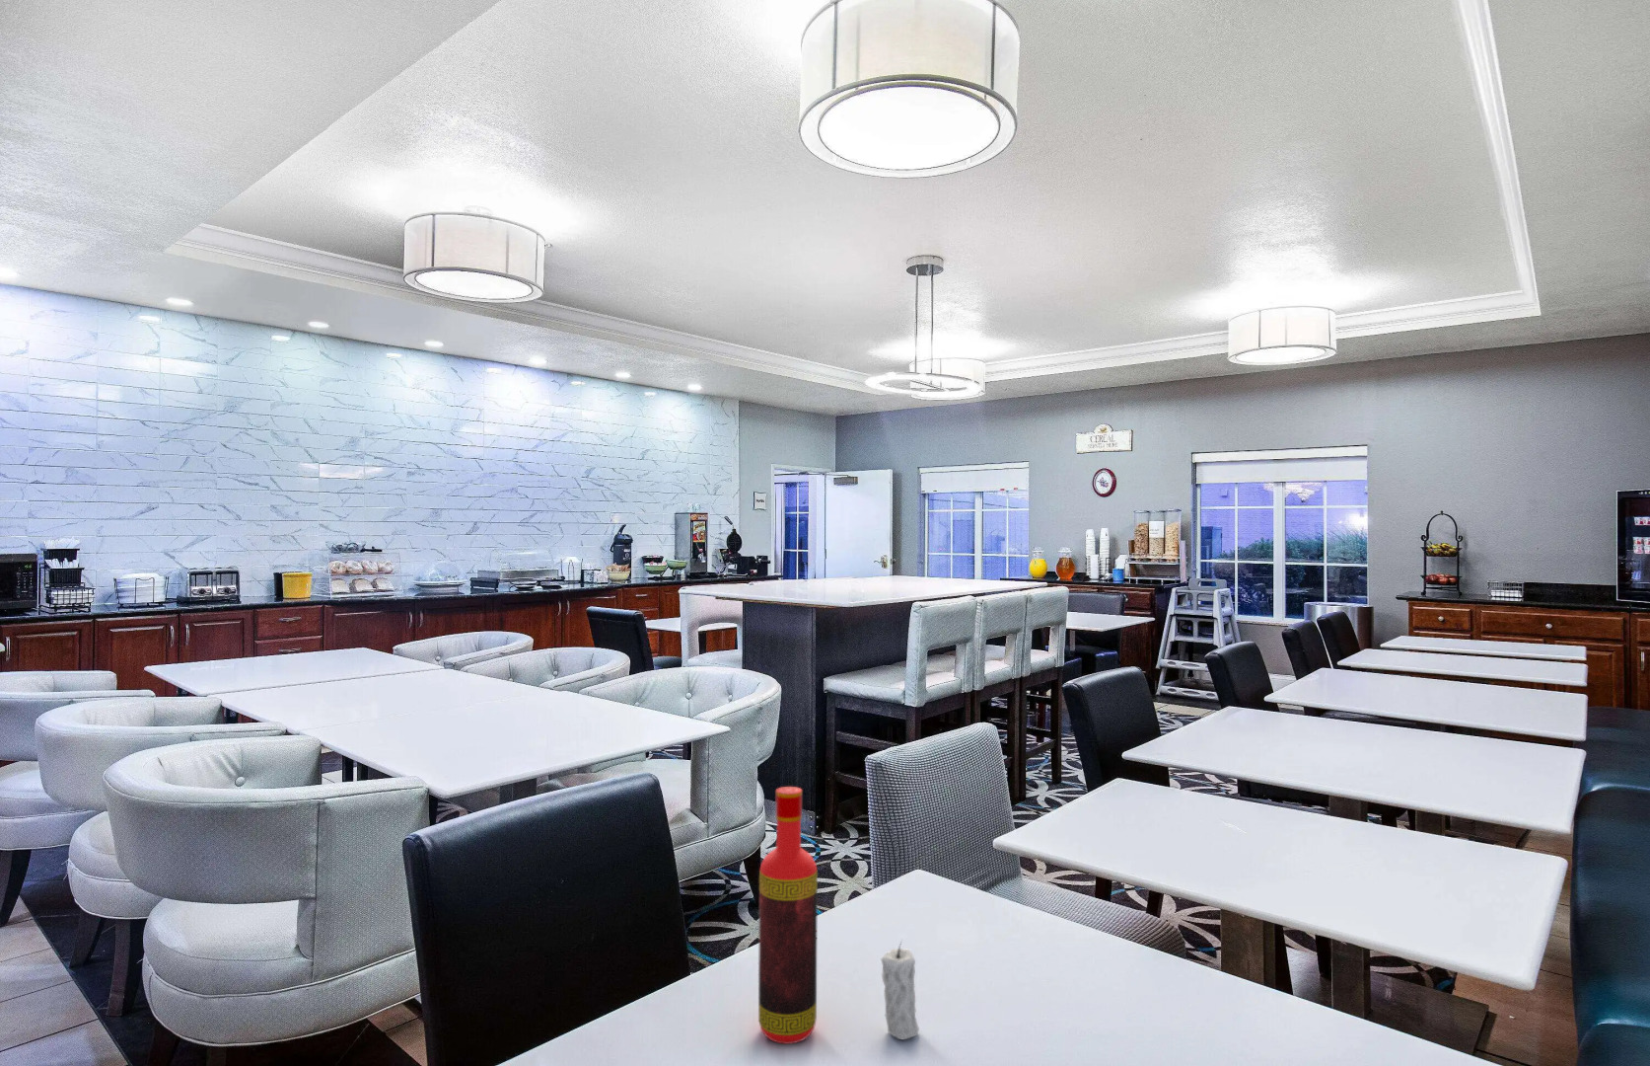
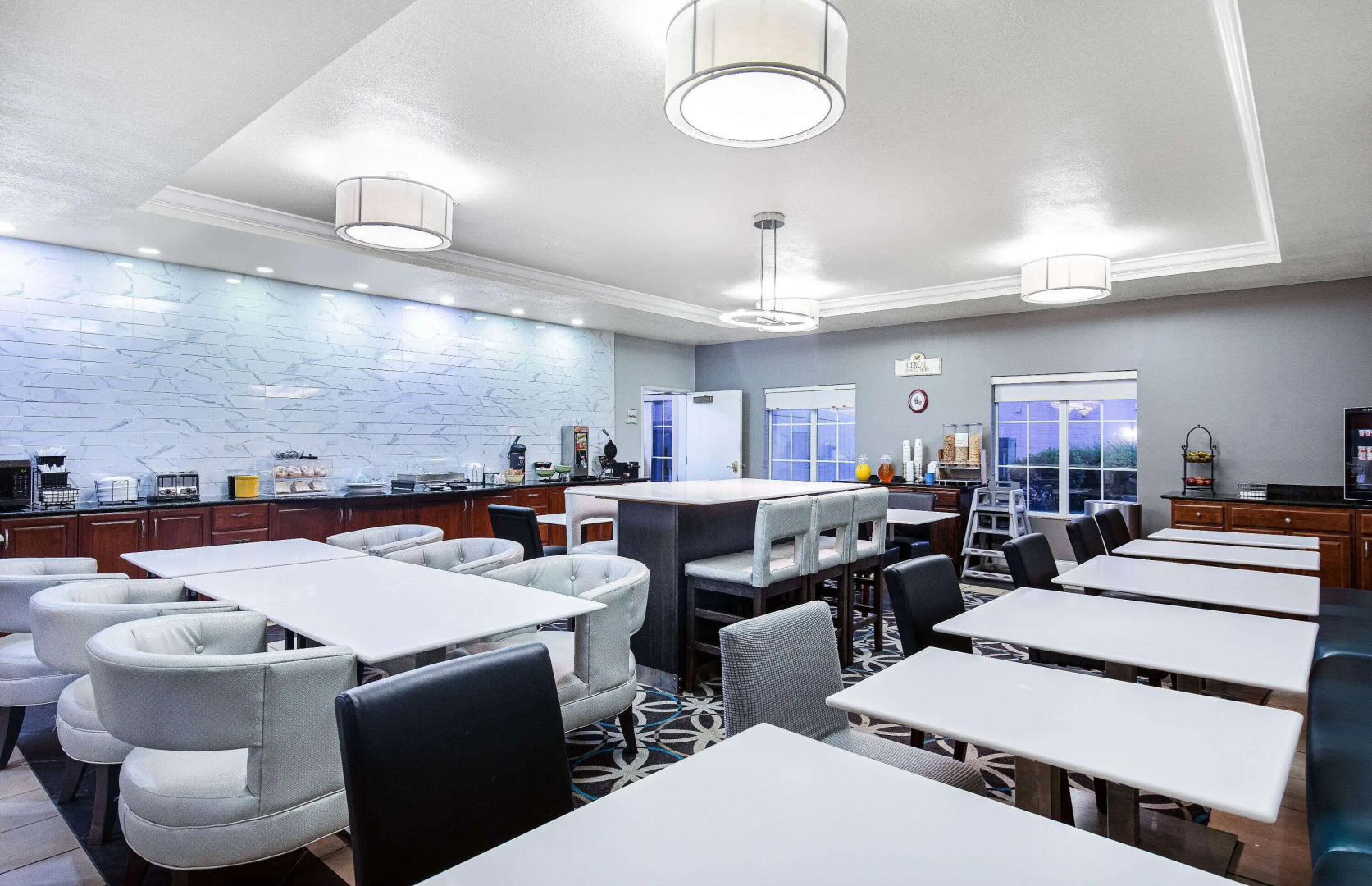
- candle [880,940,920,1041]
- bottle [758,786,819,1046]
